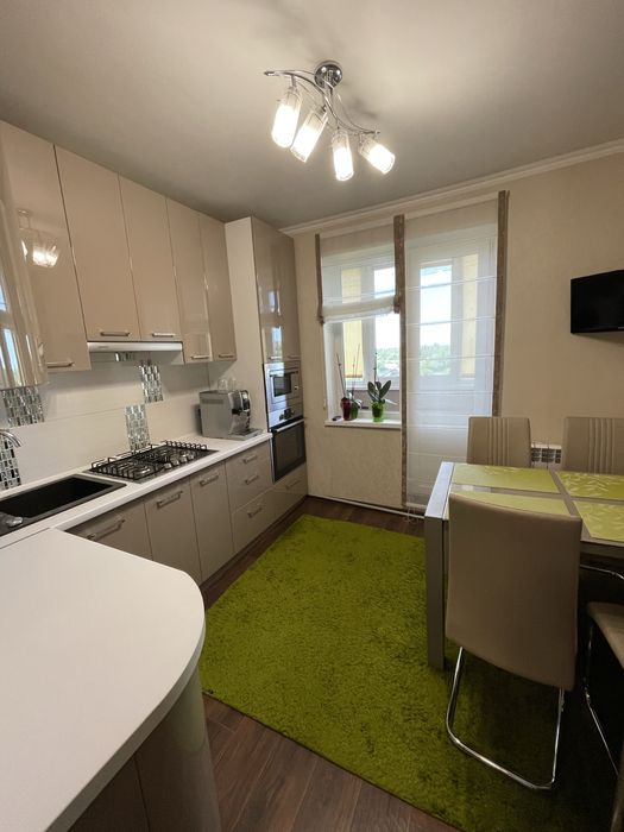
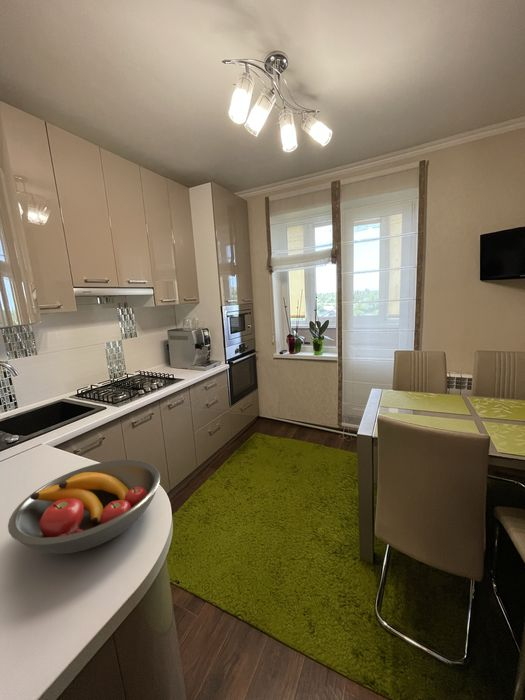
+ fruit bowl [7,459,161,555]
